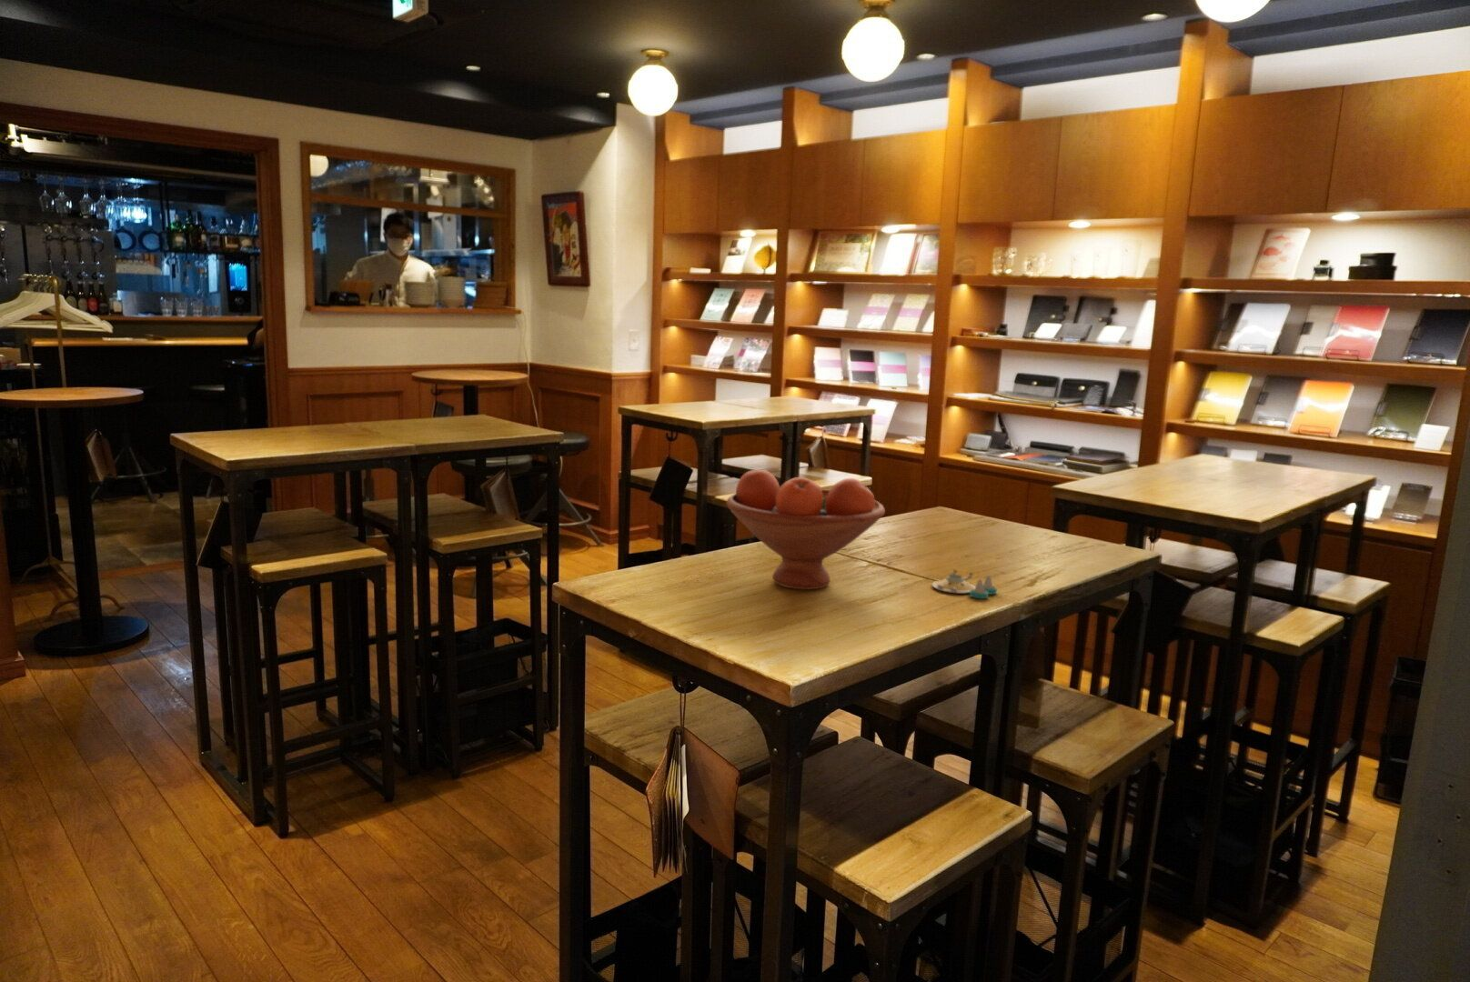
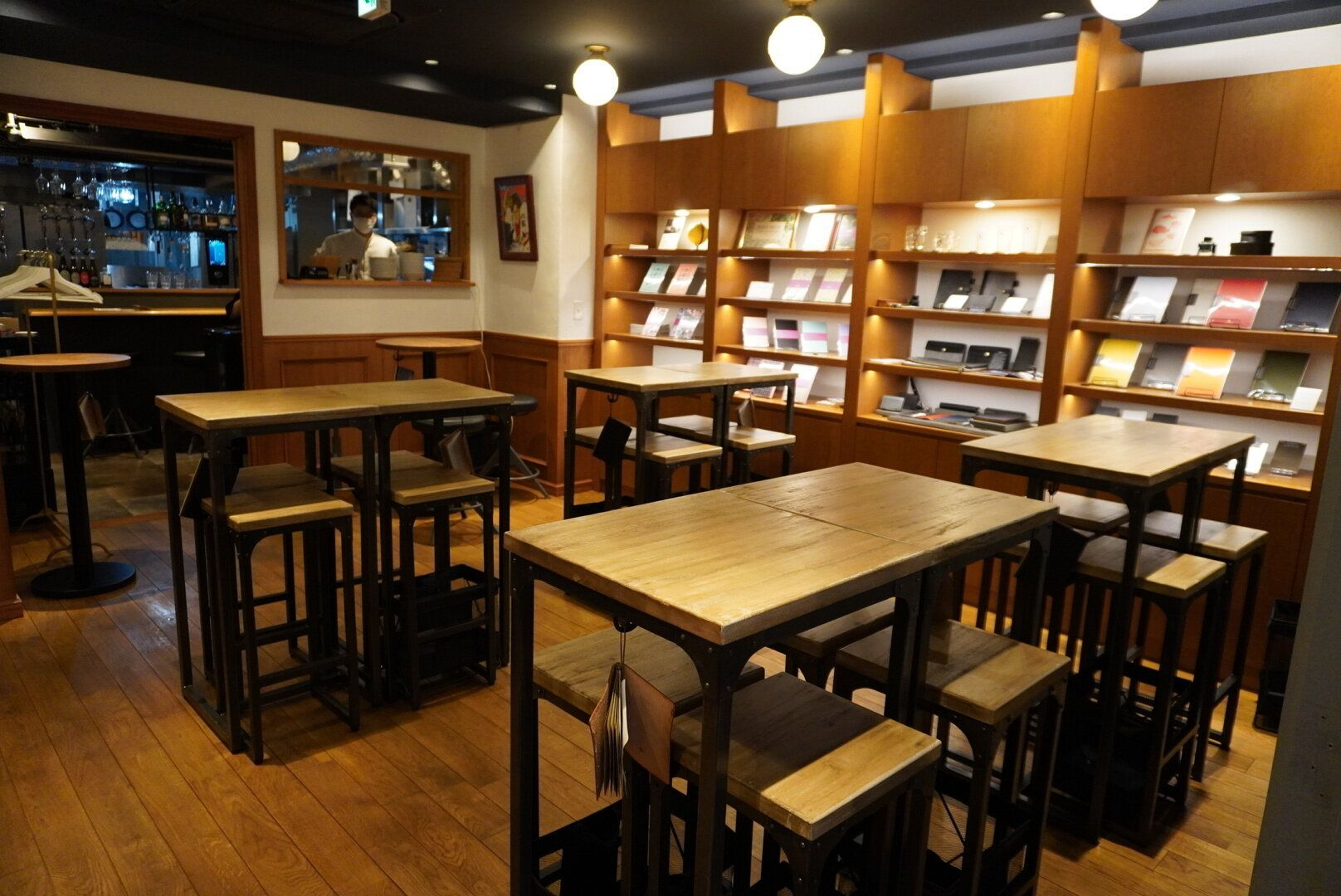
- fruit bowl [726,469,886,590]
- salt and pepper shaker set [932,569,998,600]
